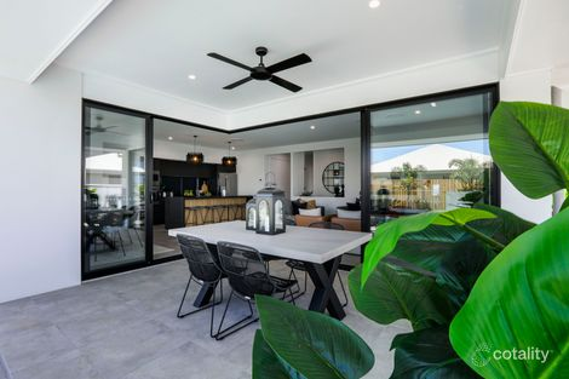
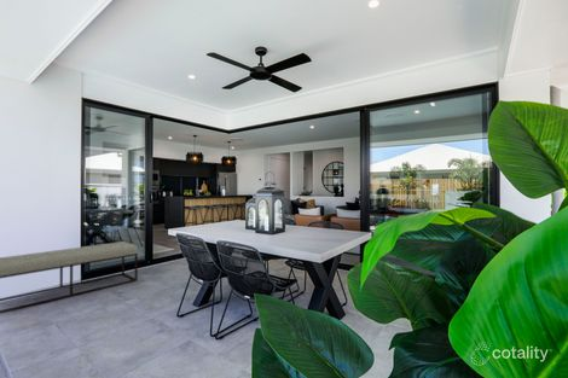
+ bench [0,240,139,314]
